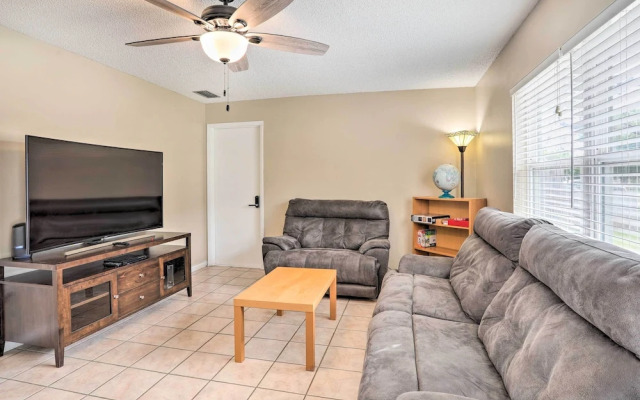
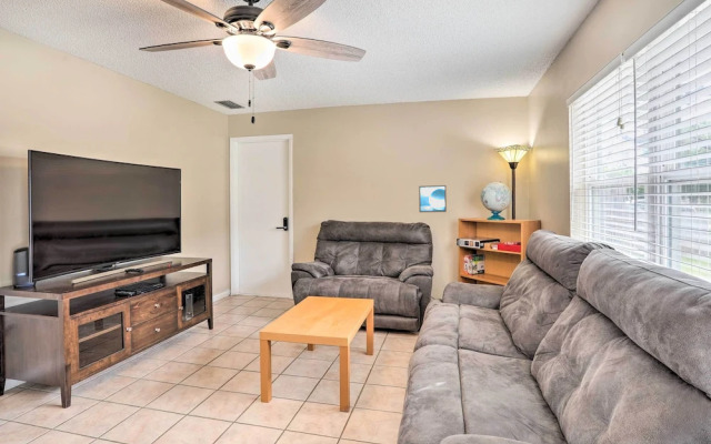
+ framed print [418,184,448,213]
